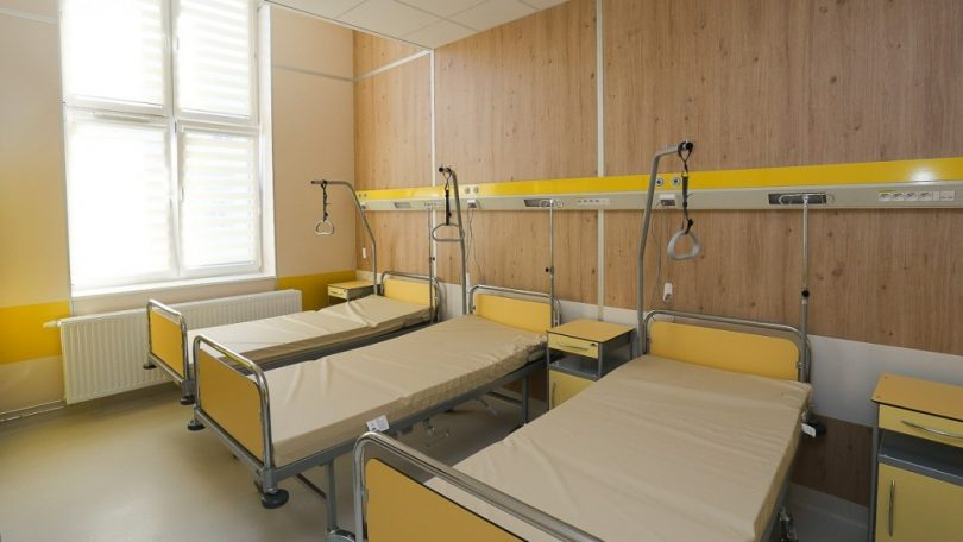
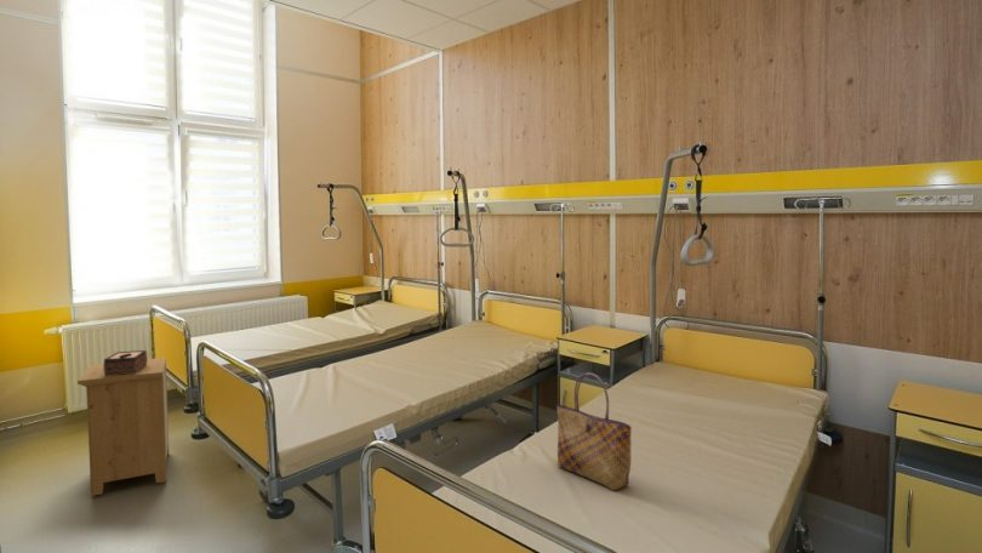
+ tissue box [102,349,148,376]
+ nightstand [76,357,170,497]
+ tote bag [556,372,633,491]
